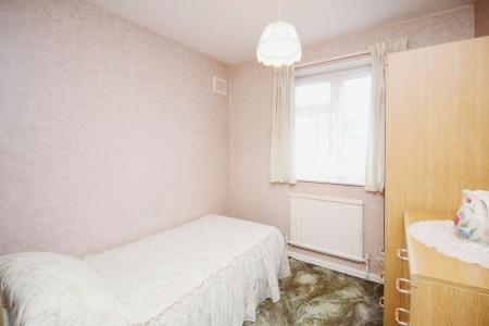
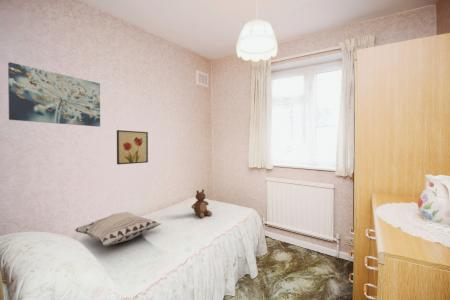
+ wall art [7,61,101,128]
+ wall art [116,129,149,165]
+ decorative pillow [74,211,161,247]
+ teddy bear [191,189,213,219]
